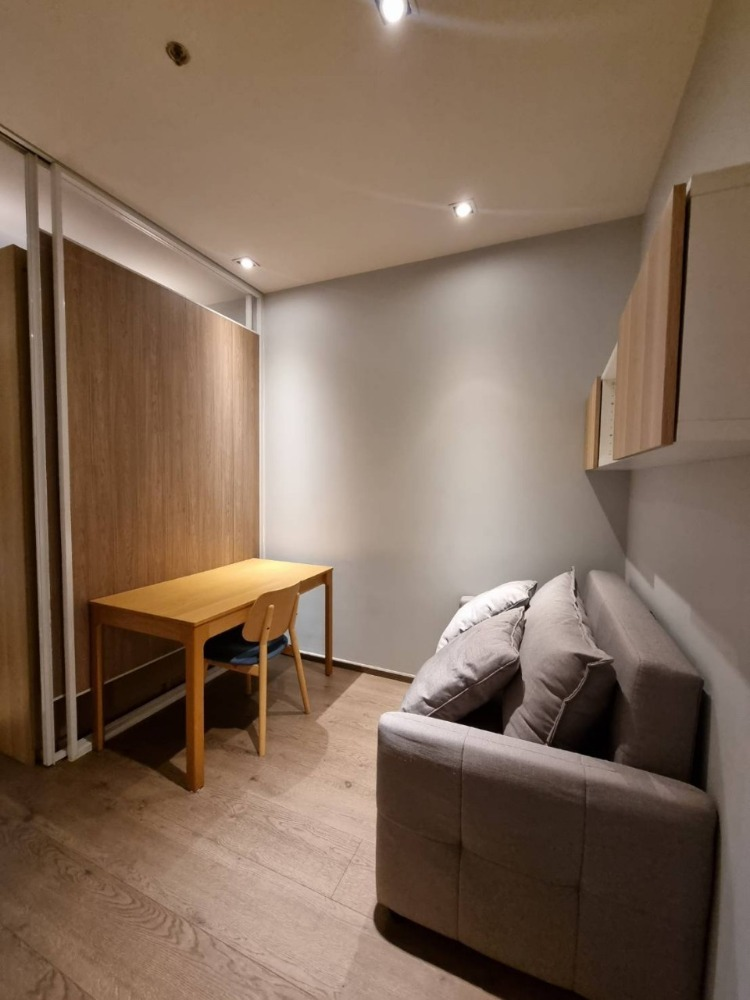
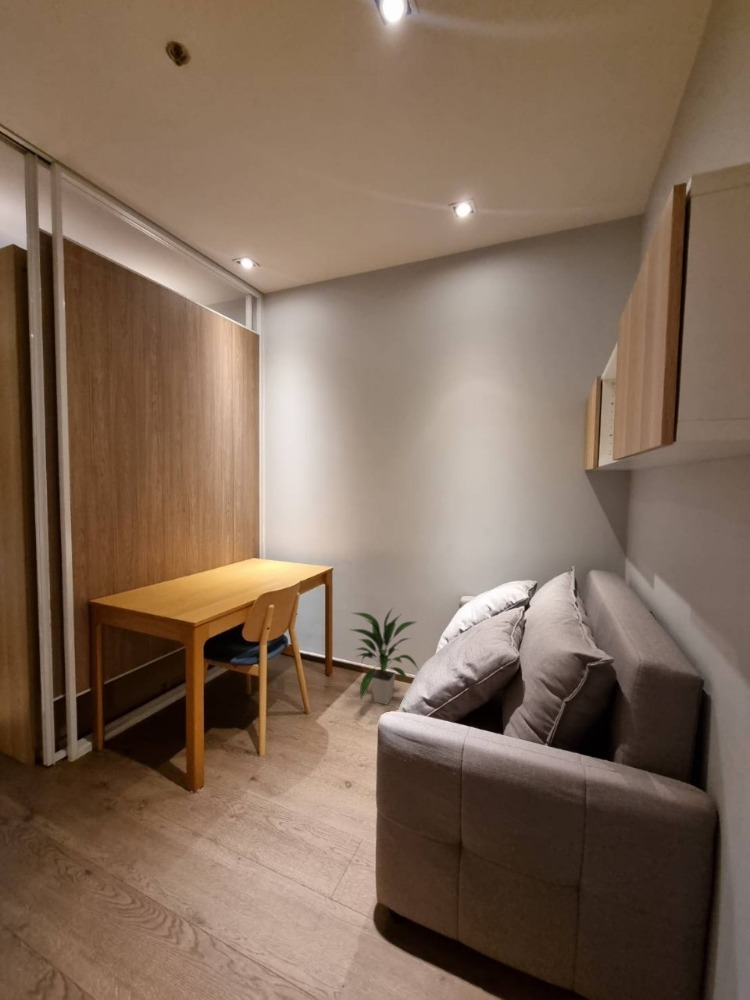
+ indoor plant [347,606,420,706]
